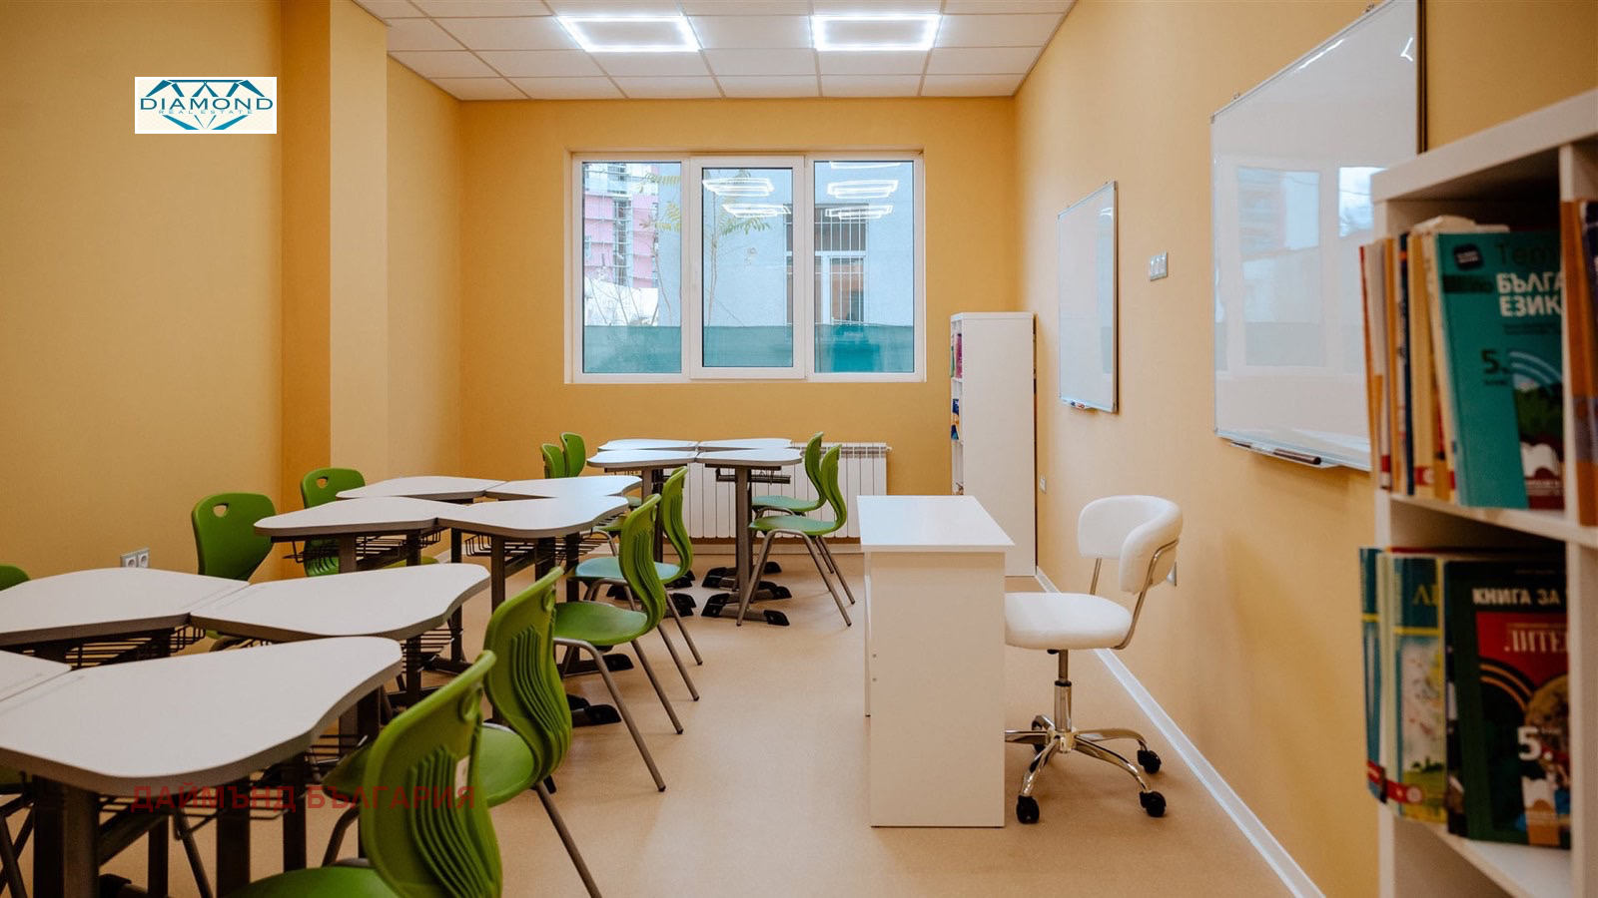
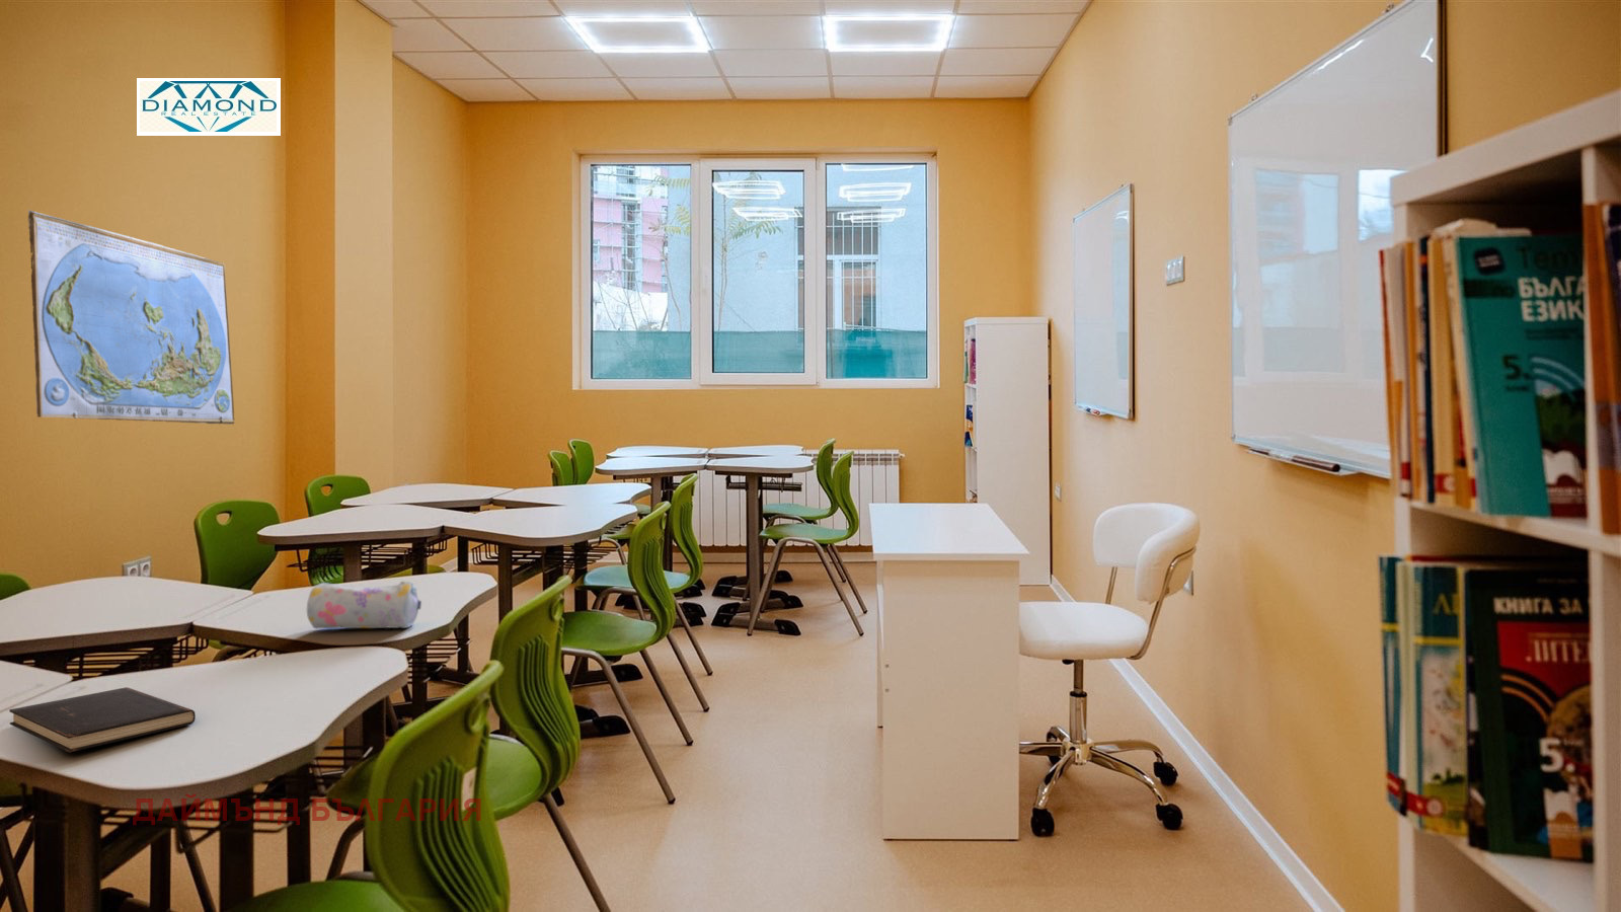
+ world map [28,208,235,425]
+ pencil case [306,580,422,629]
+ hardcover book [8,686,197,753]
